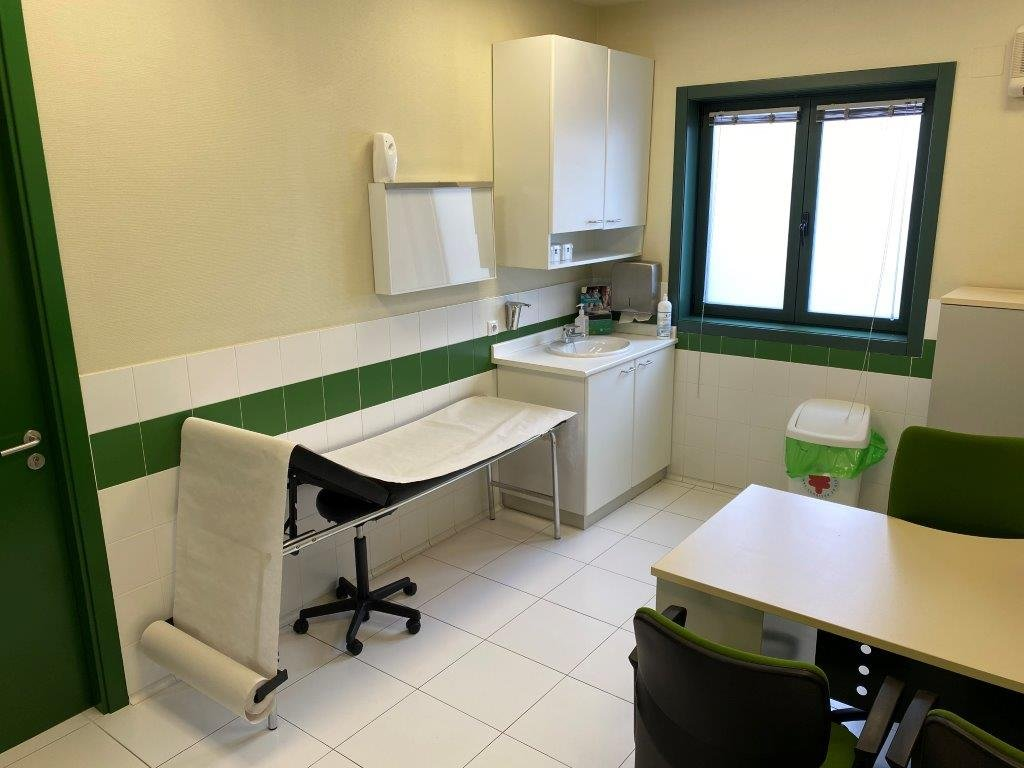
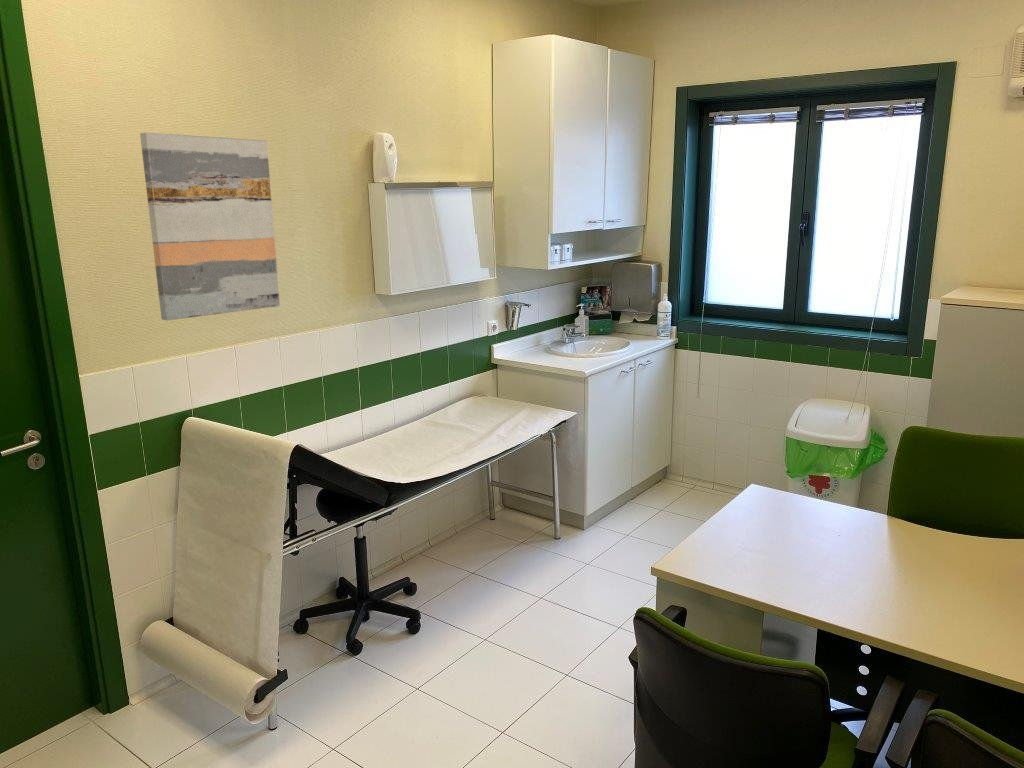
+ wall art [139,132,281,321]
